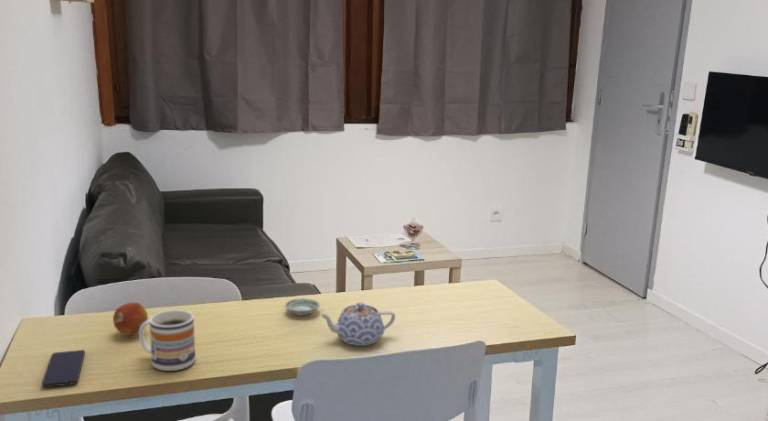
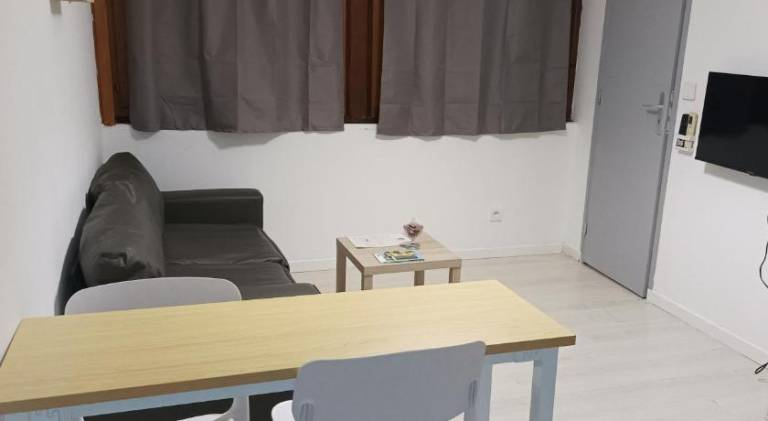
- fruit [112,302,149,336]
- teapot [319,302,396,347]
- mug [138,309,196,372]
- saucer [284,297,321,316]
- smartphone [41,349,86,388]
